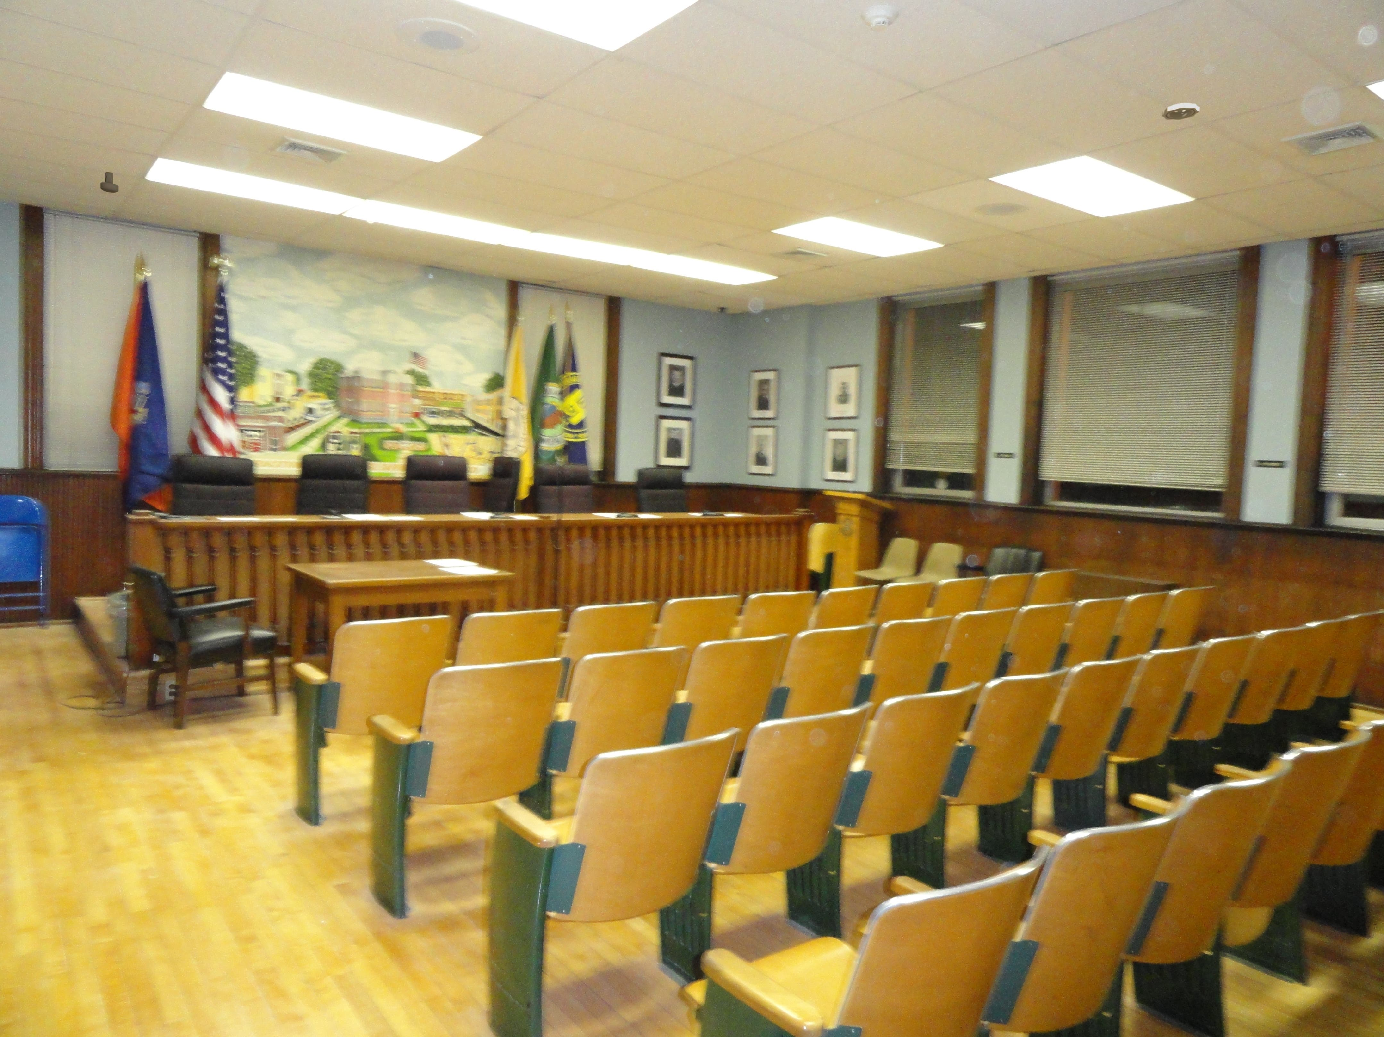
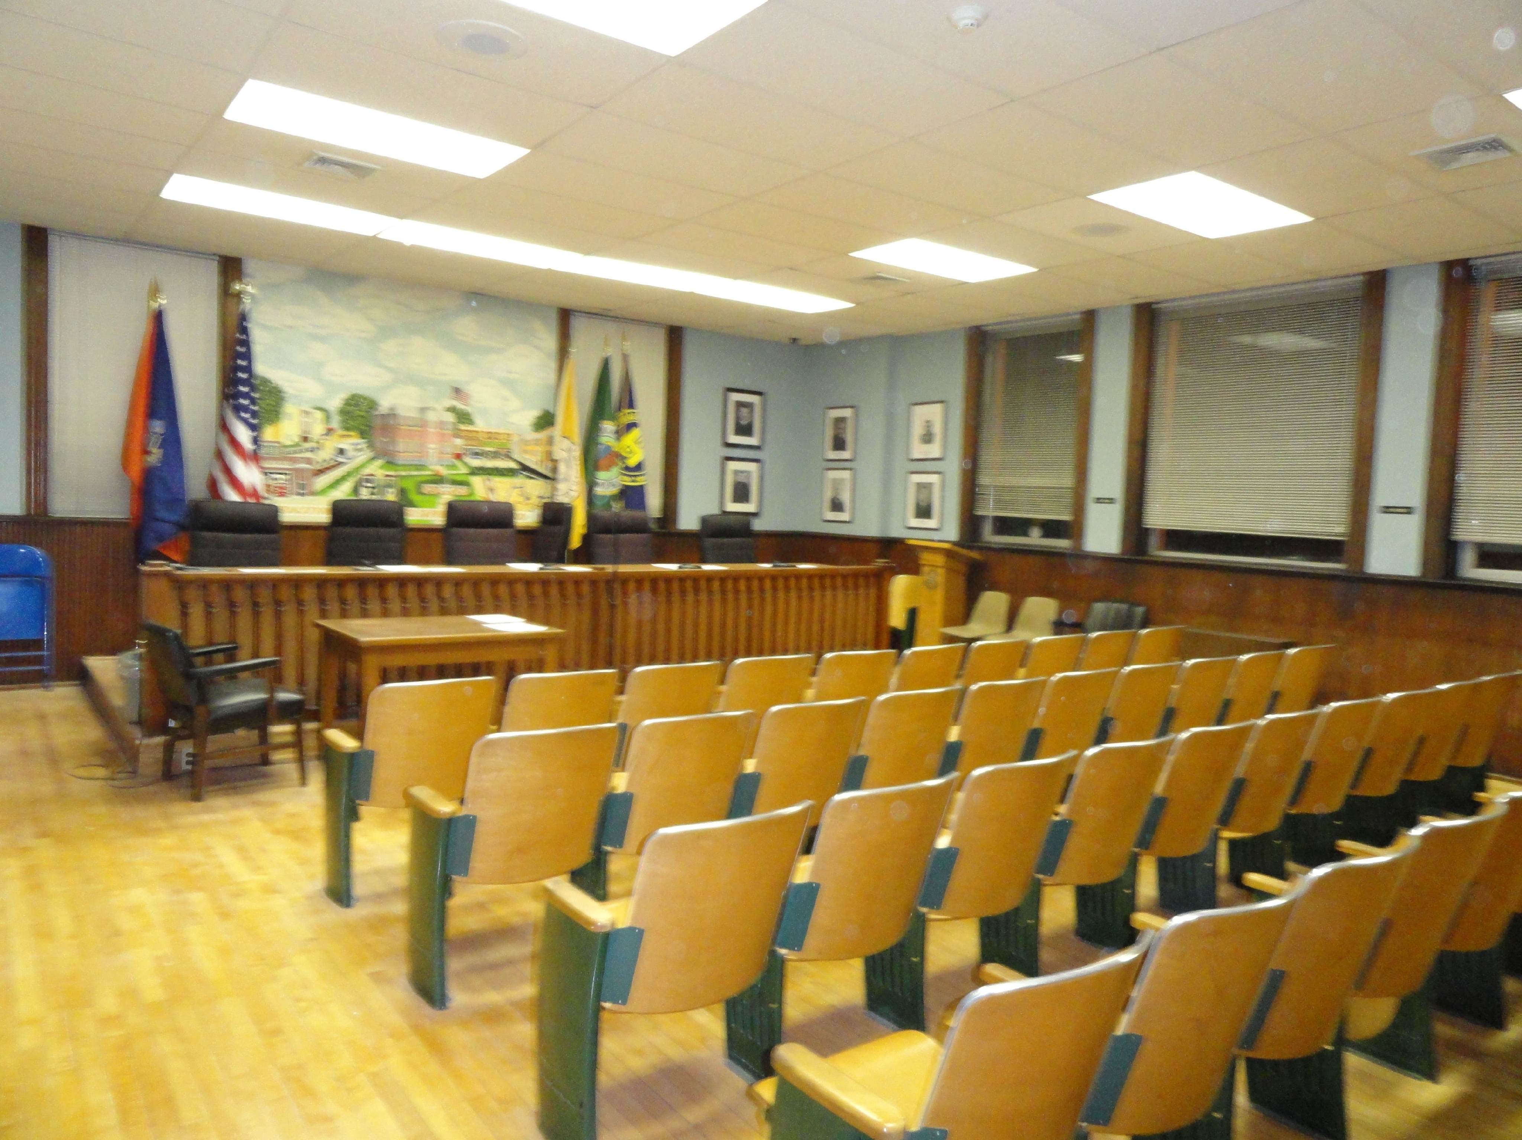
- smoke detector [1162,102,1200,120]
- security camera [100,171,119,193]
